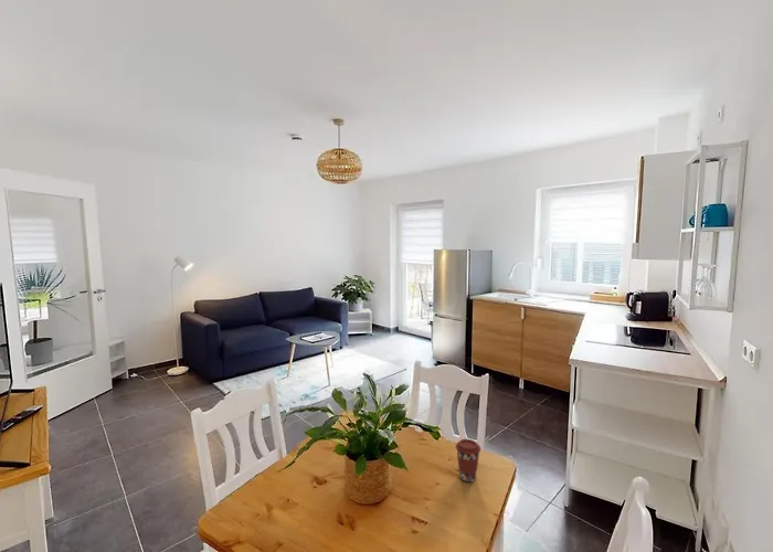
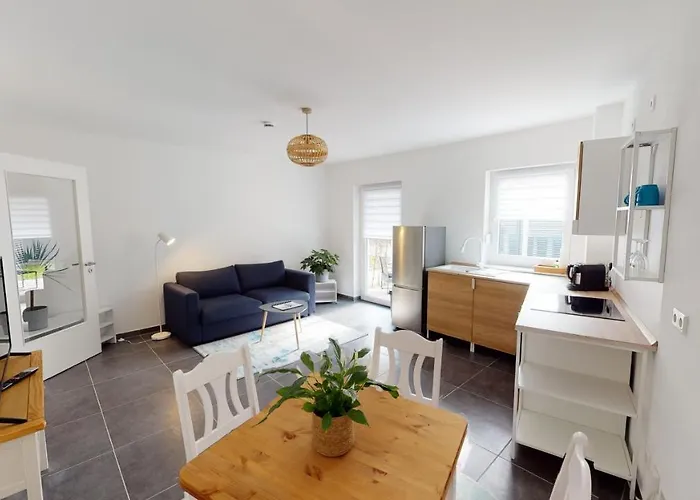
- coffee cup [455,438,481,484]
